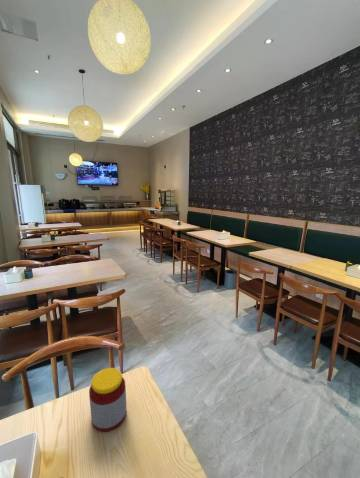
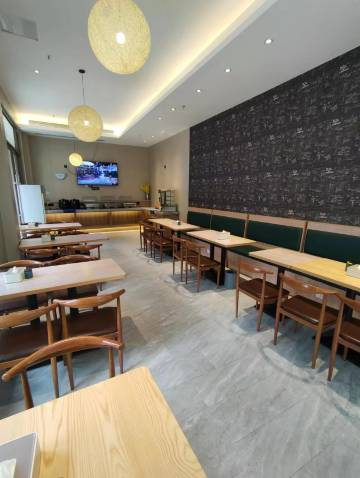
- jar [88,367,127,432]
